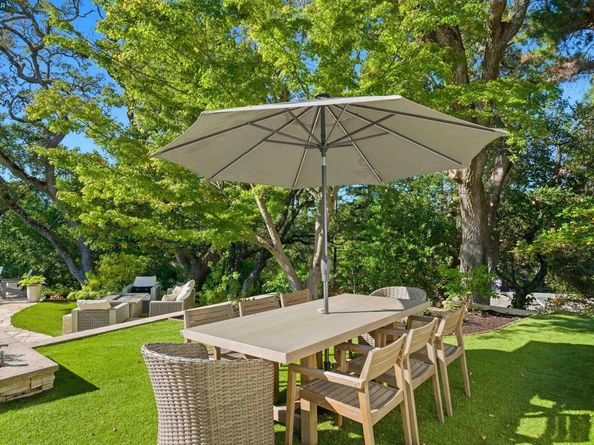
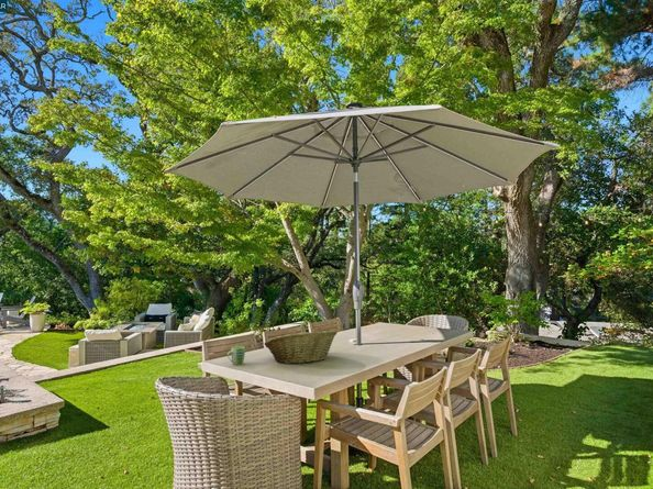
+ mug [226,345,246,366]
+ fruit basket [264,329,337,365]
